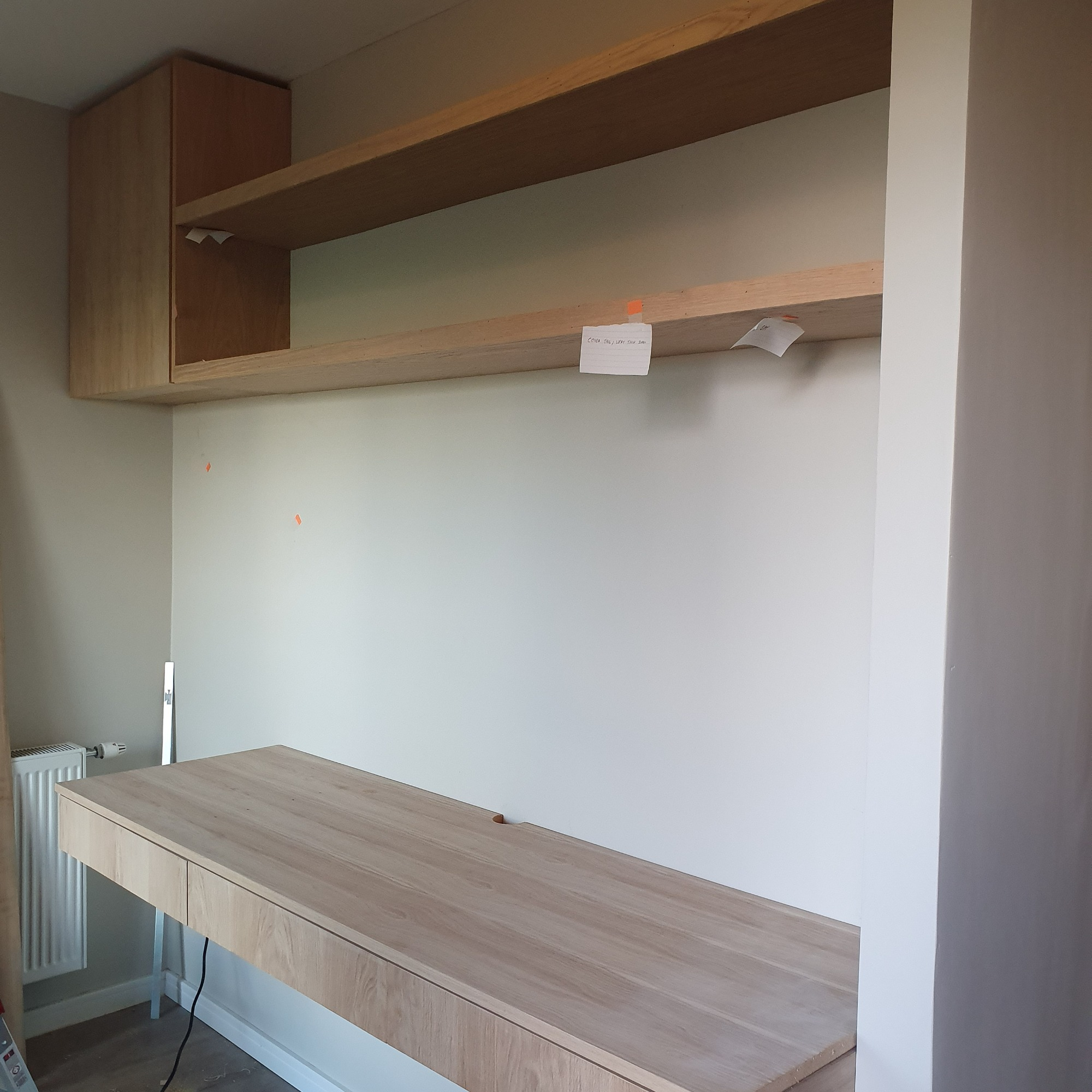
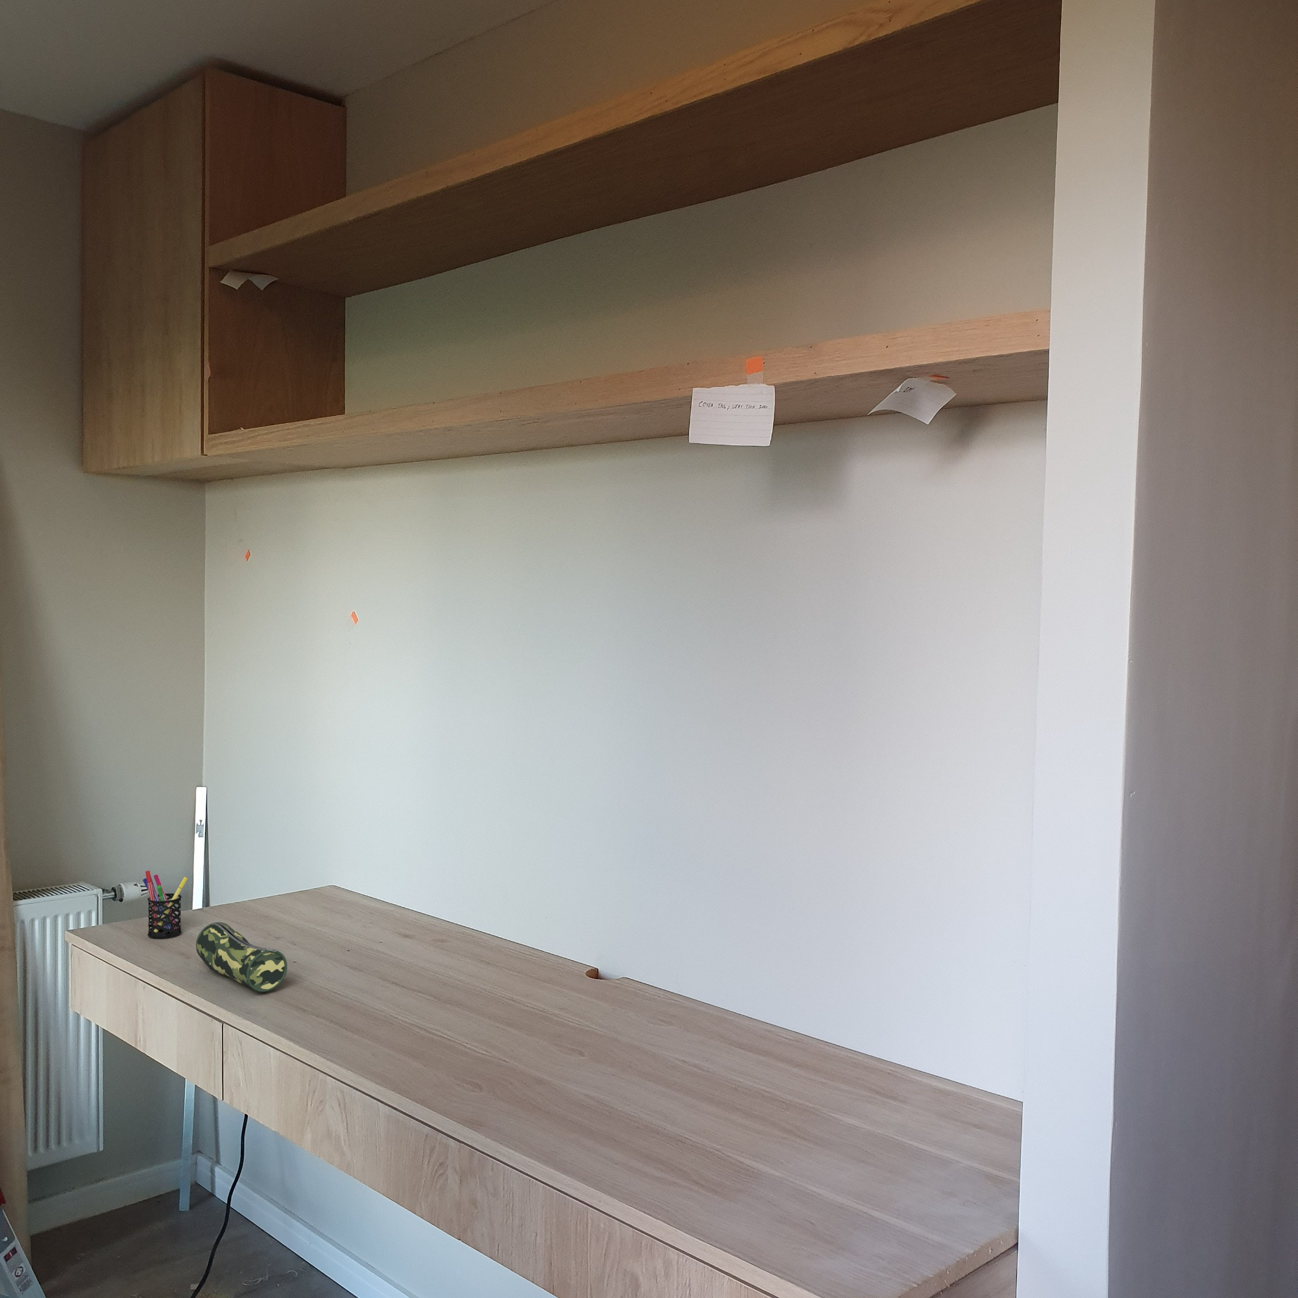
+ pencil case [195,921,288,993]
+ pen holder [143,870,188,939]
